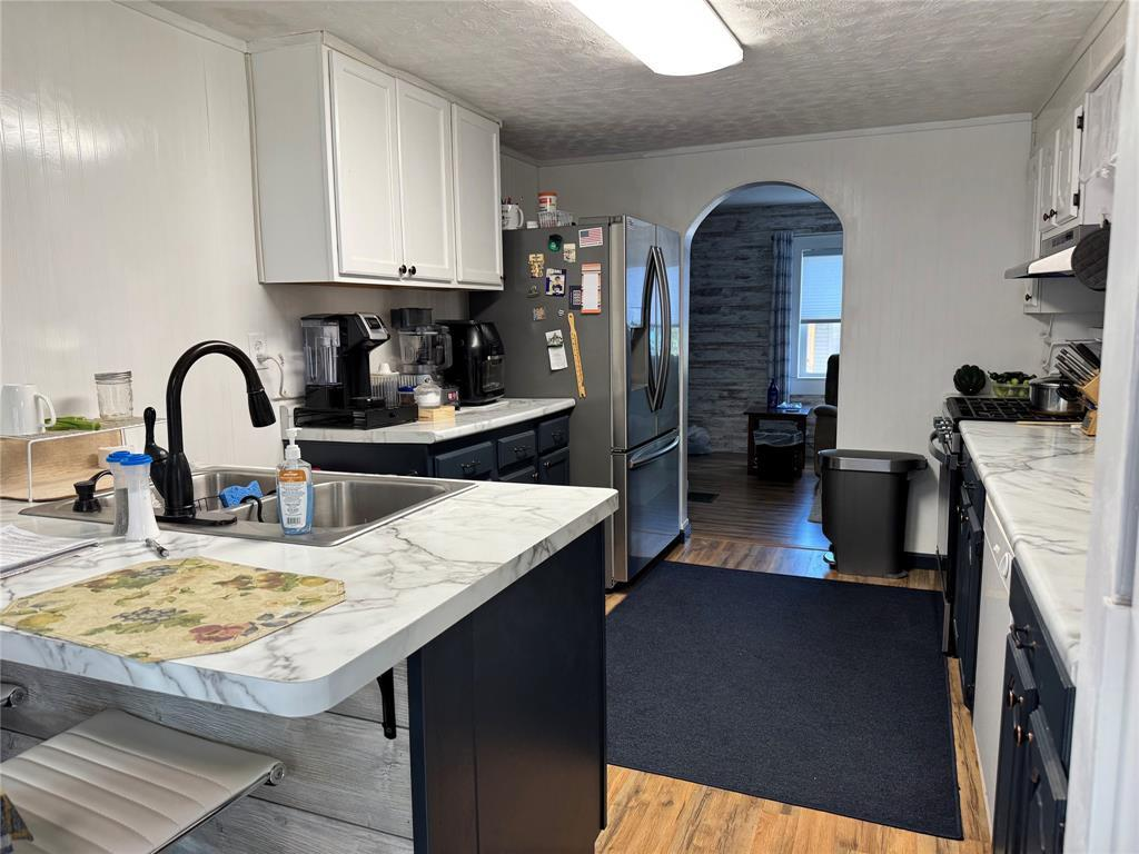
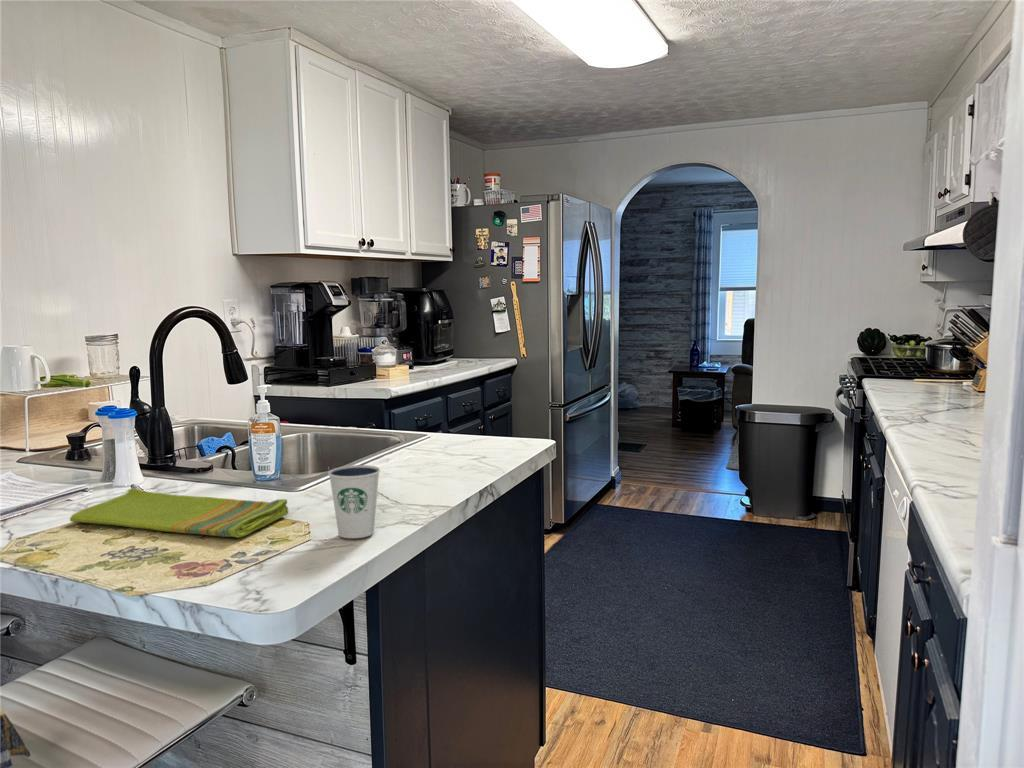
+ dixie cup [327,464,381,539]
+ dish towel [69,487,289,538]
